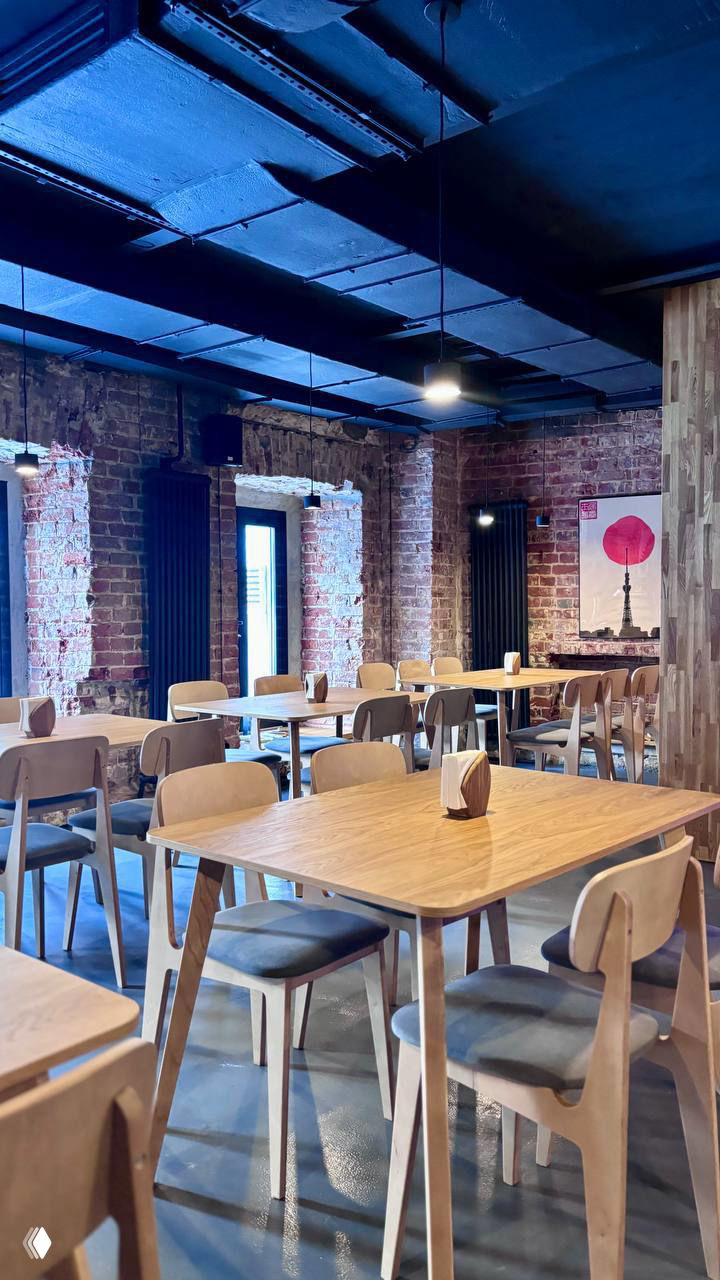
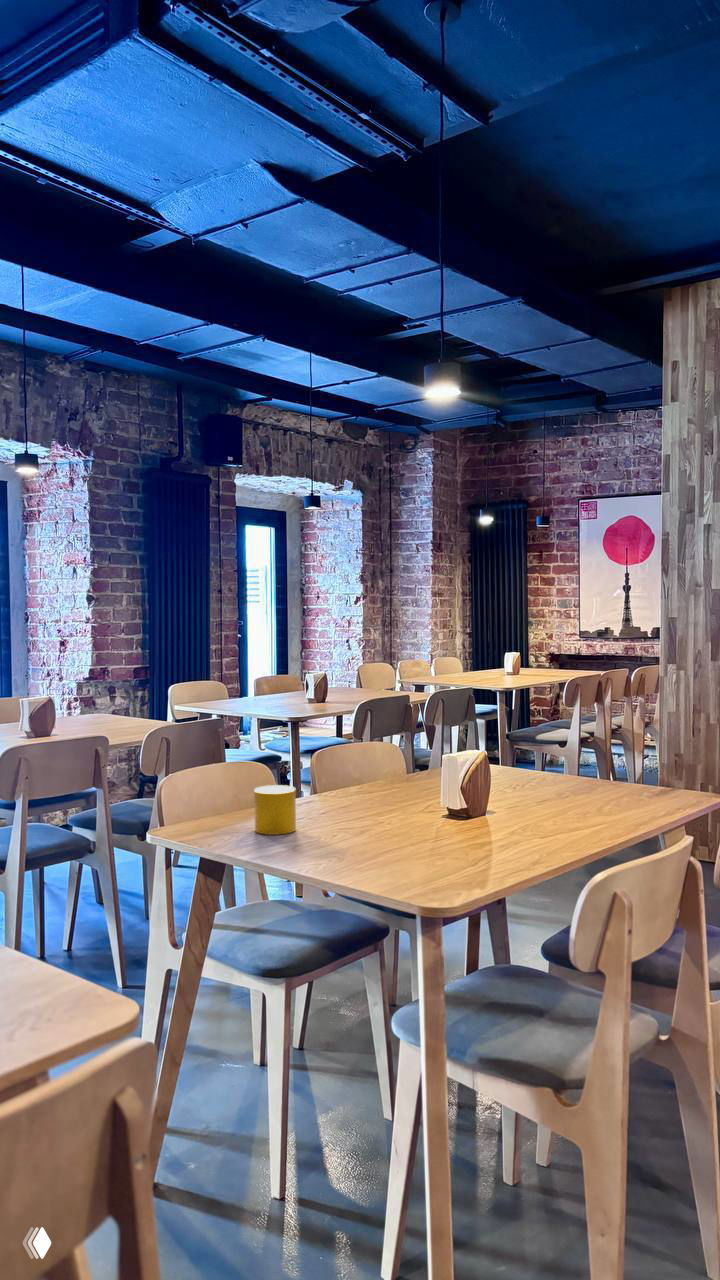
+ cup [253,784,297,836]
